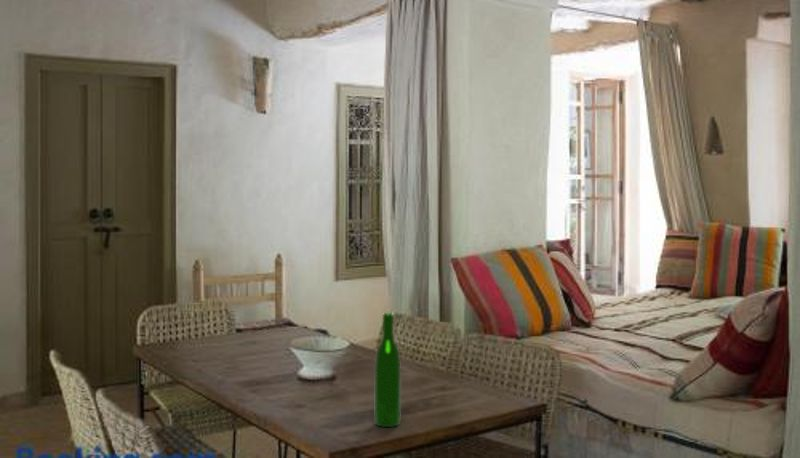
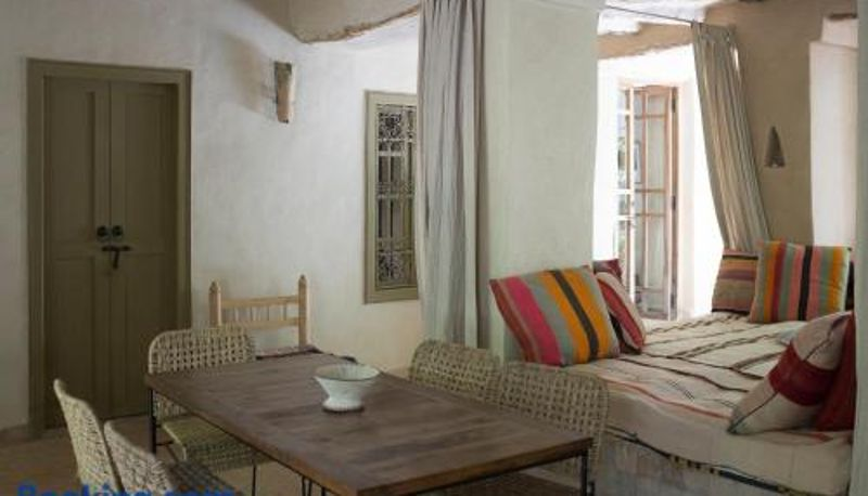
- wine bottle [374,312,402,428]
